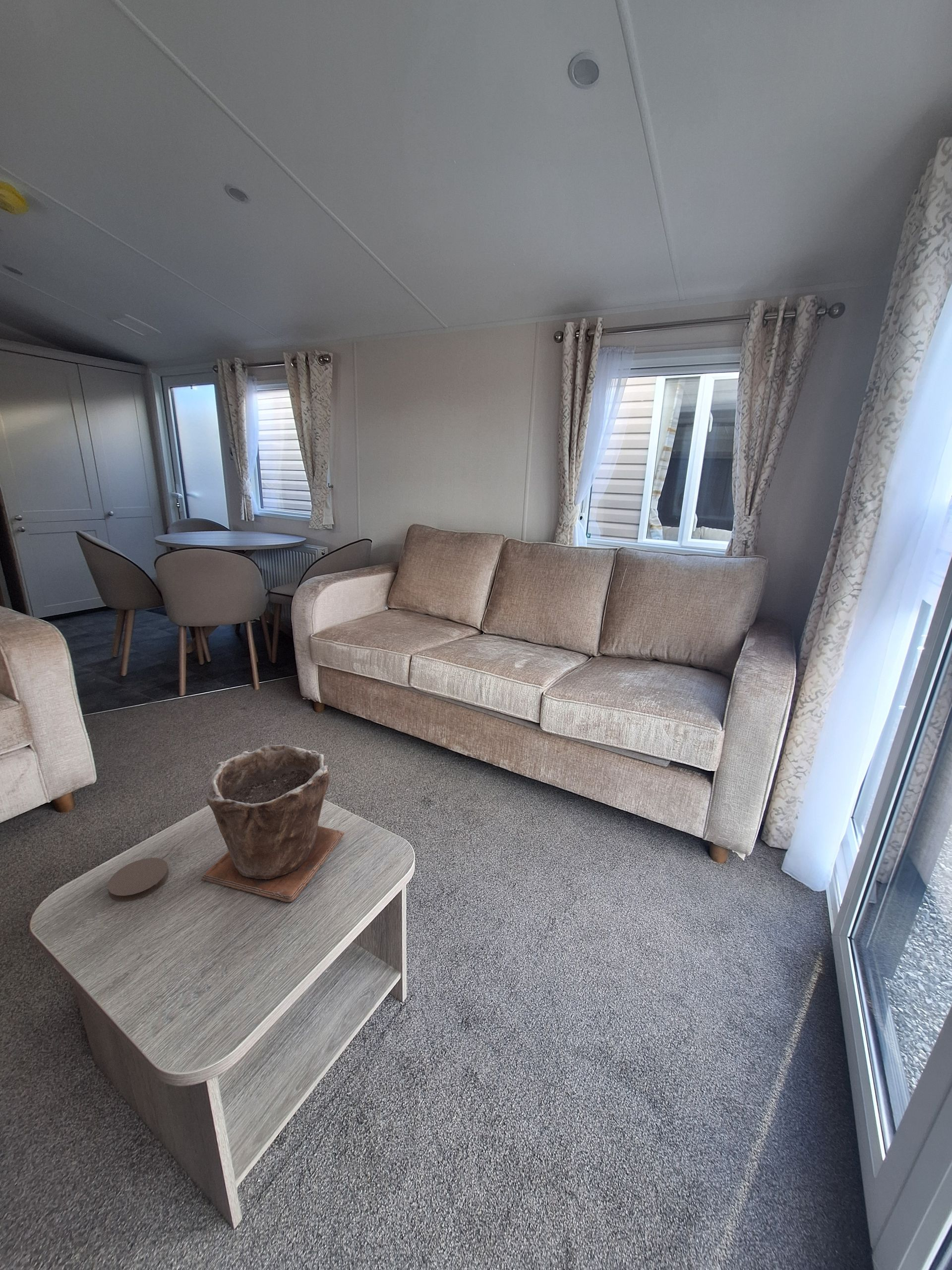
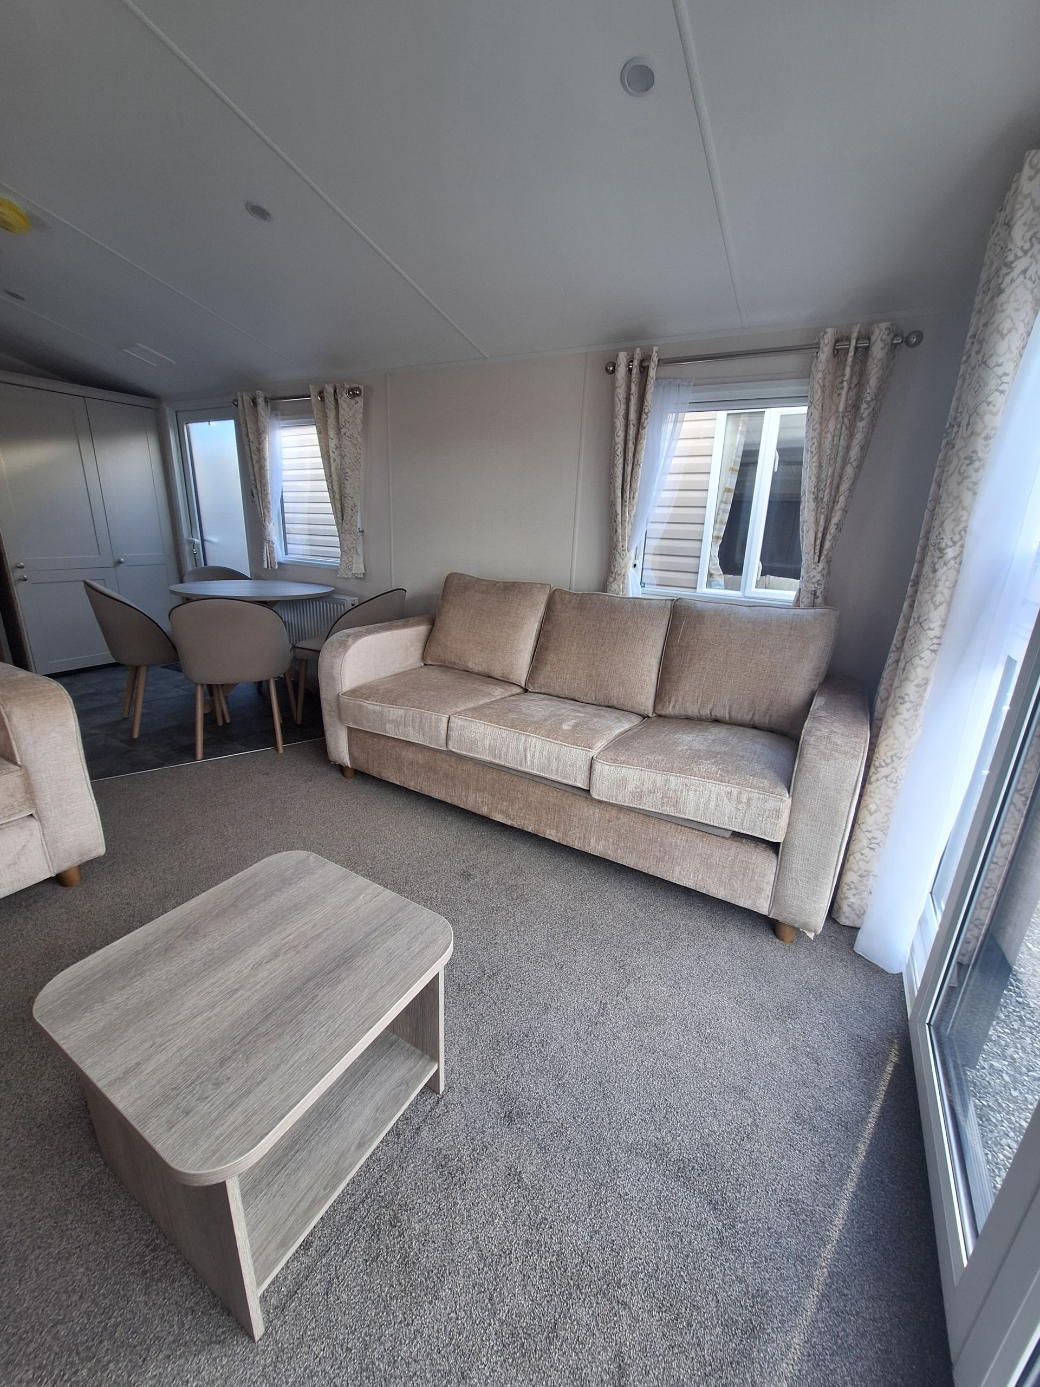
- coaster [107,857,169,902]
- plant pot [201,744,345,902]
